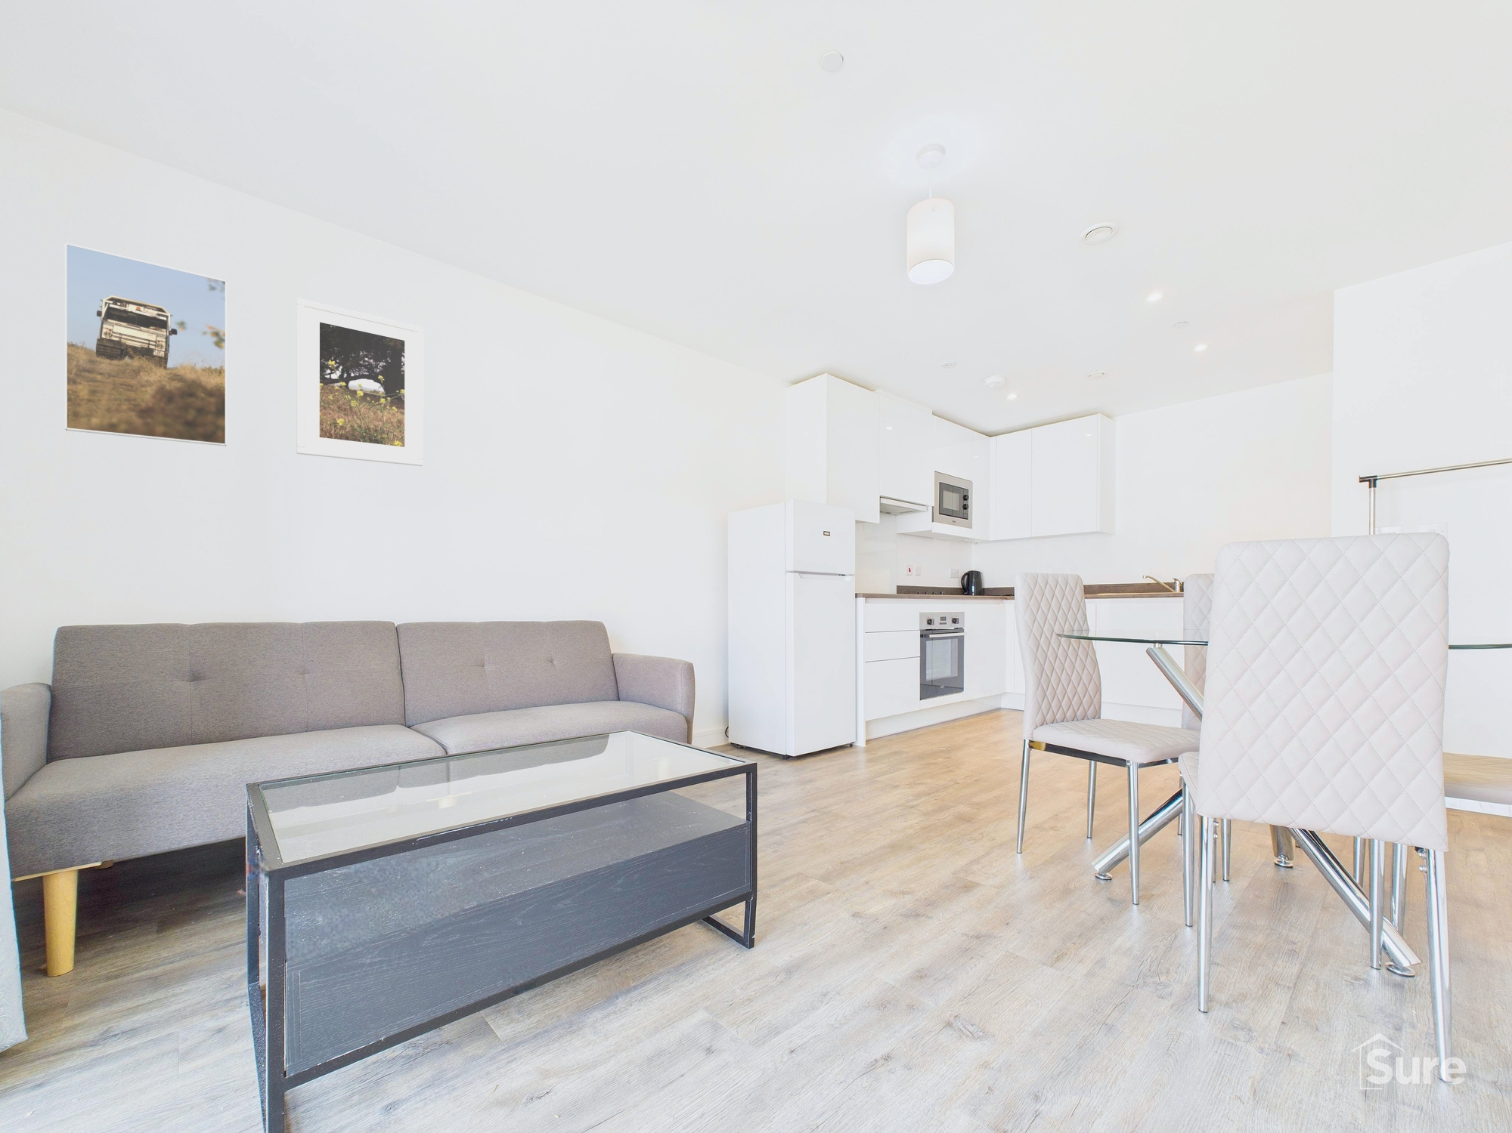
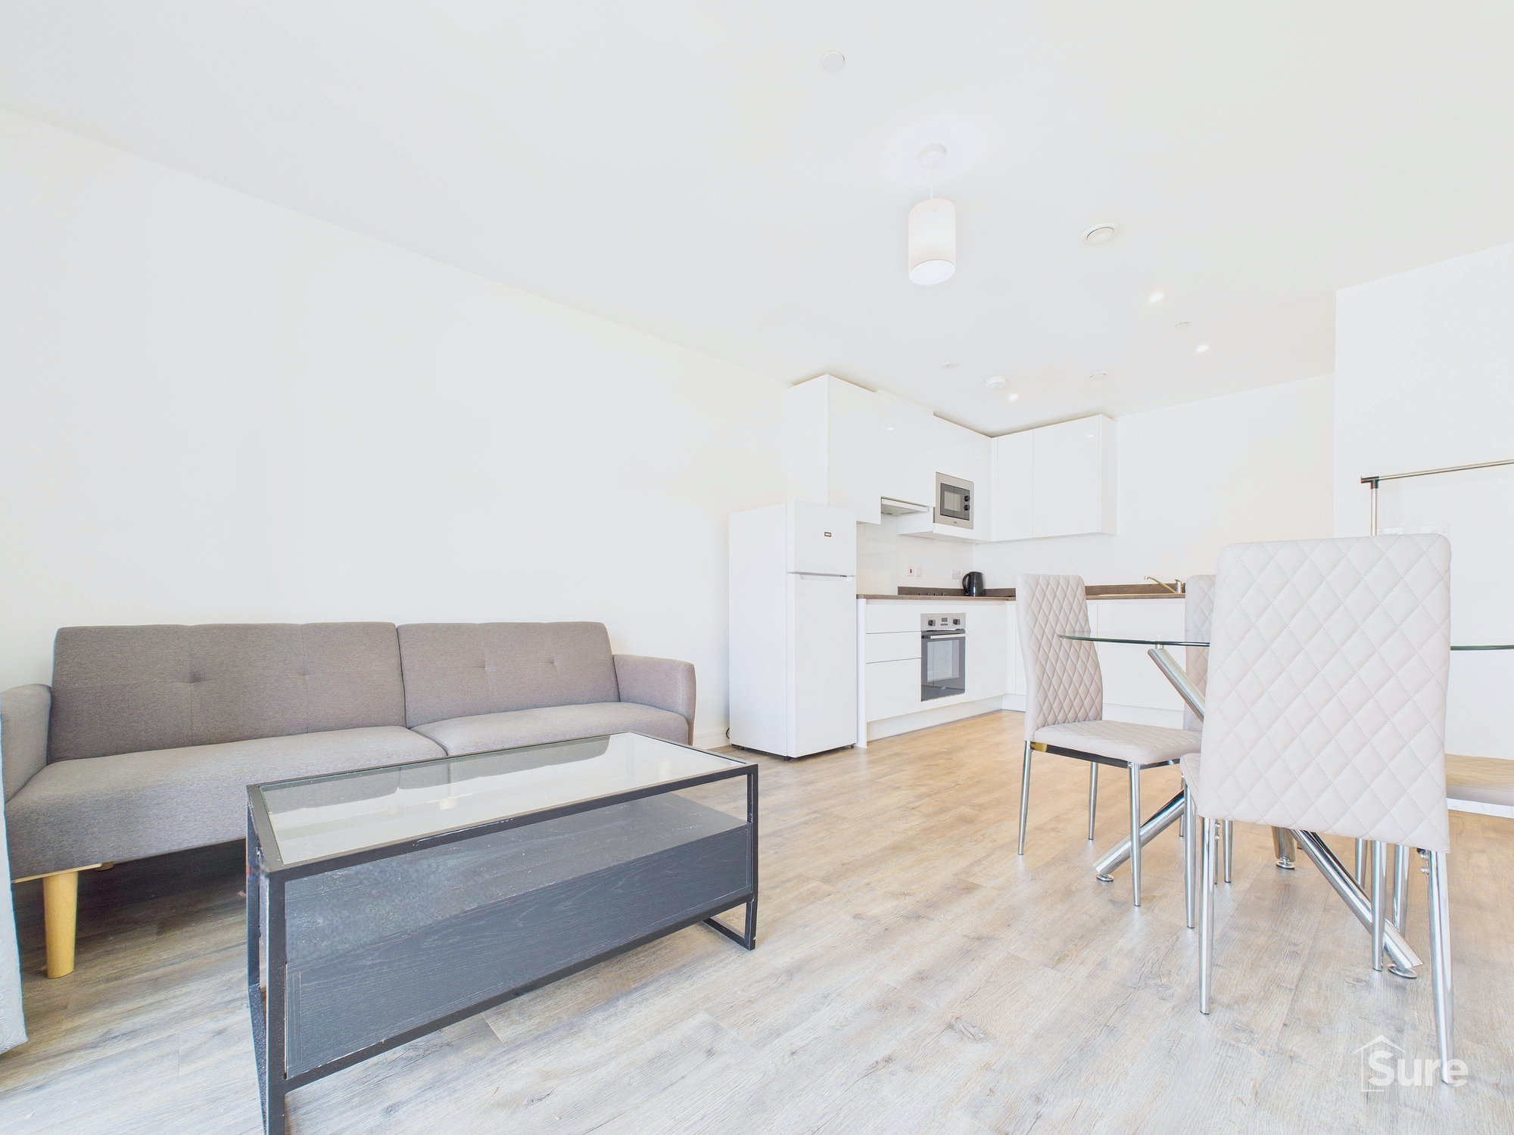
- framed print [295,298,424,467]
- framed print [64,242,227,447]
